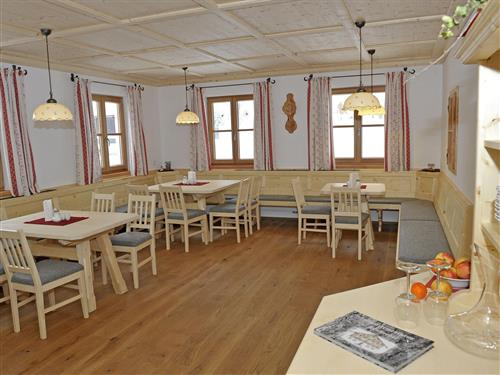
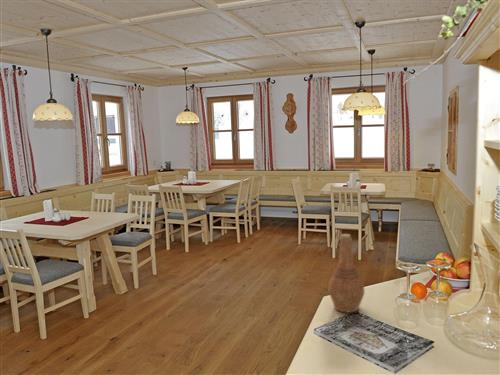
+ vase [327,233,365,314]
